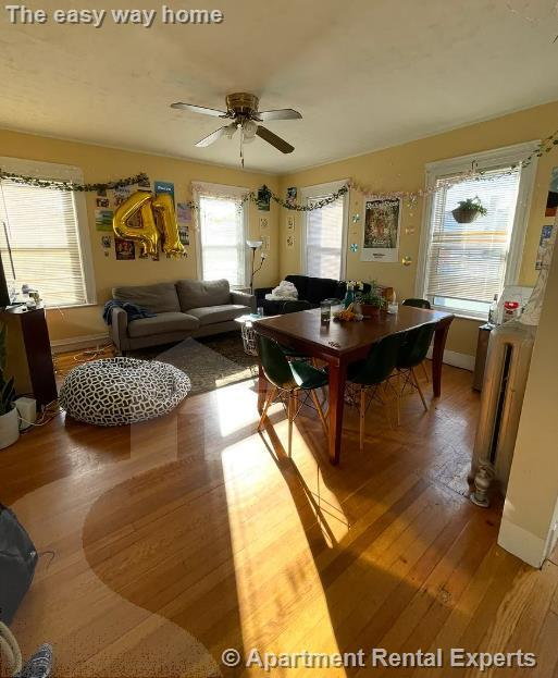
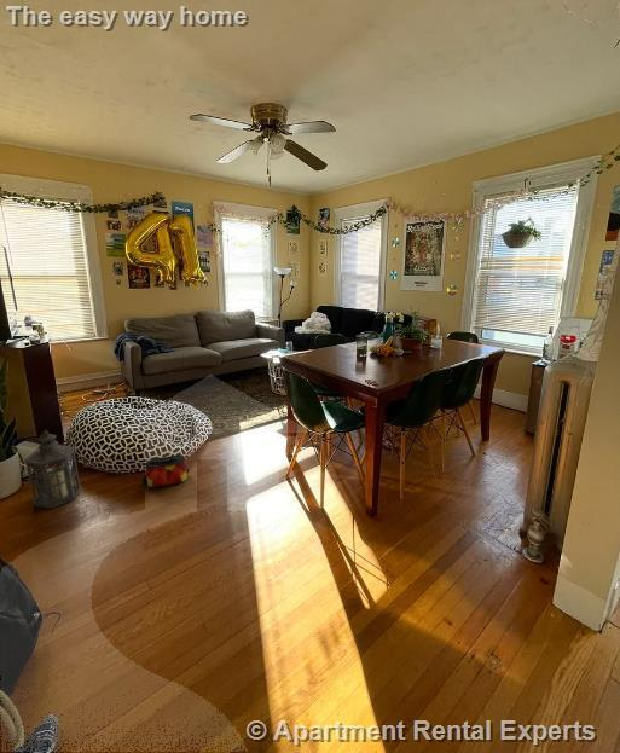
+ lantern [23,429,82,510]
+ bag [141,453,191,490]
